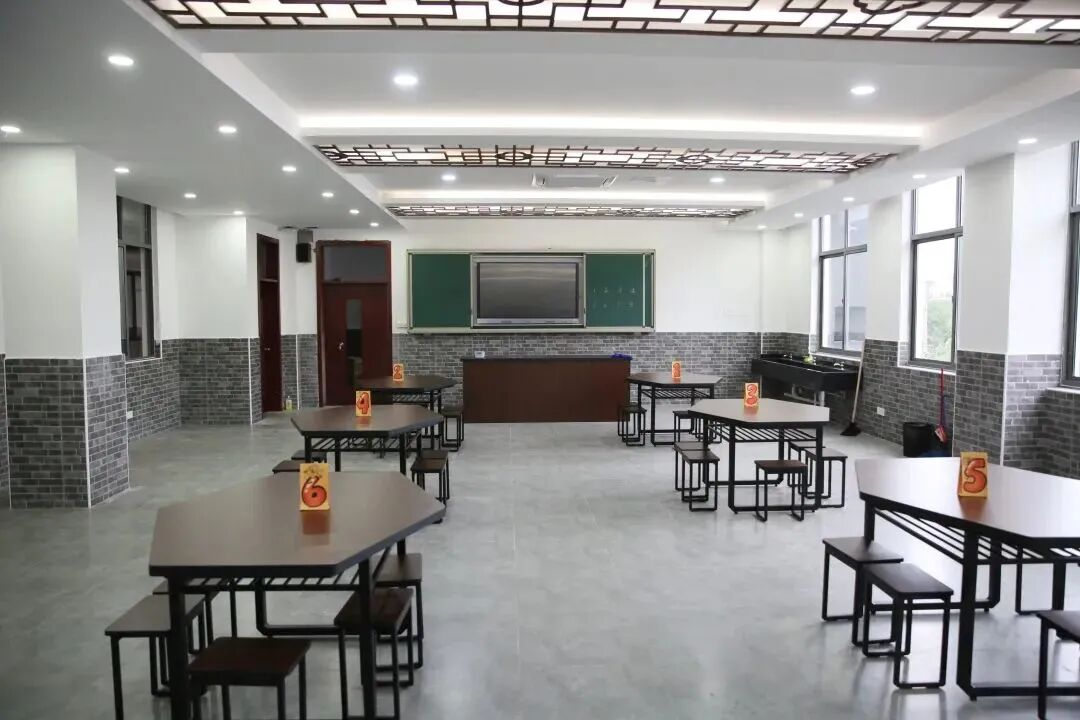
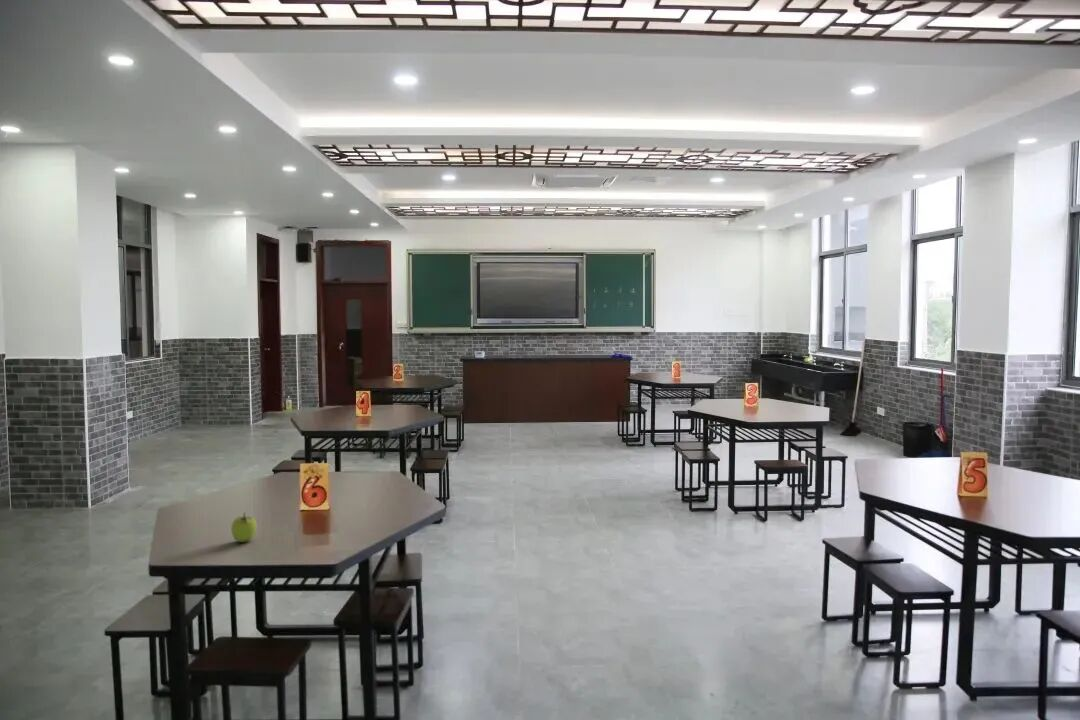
+ fruit [230,512,257,544]
